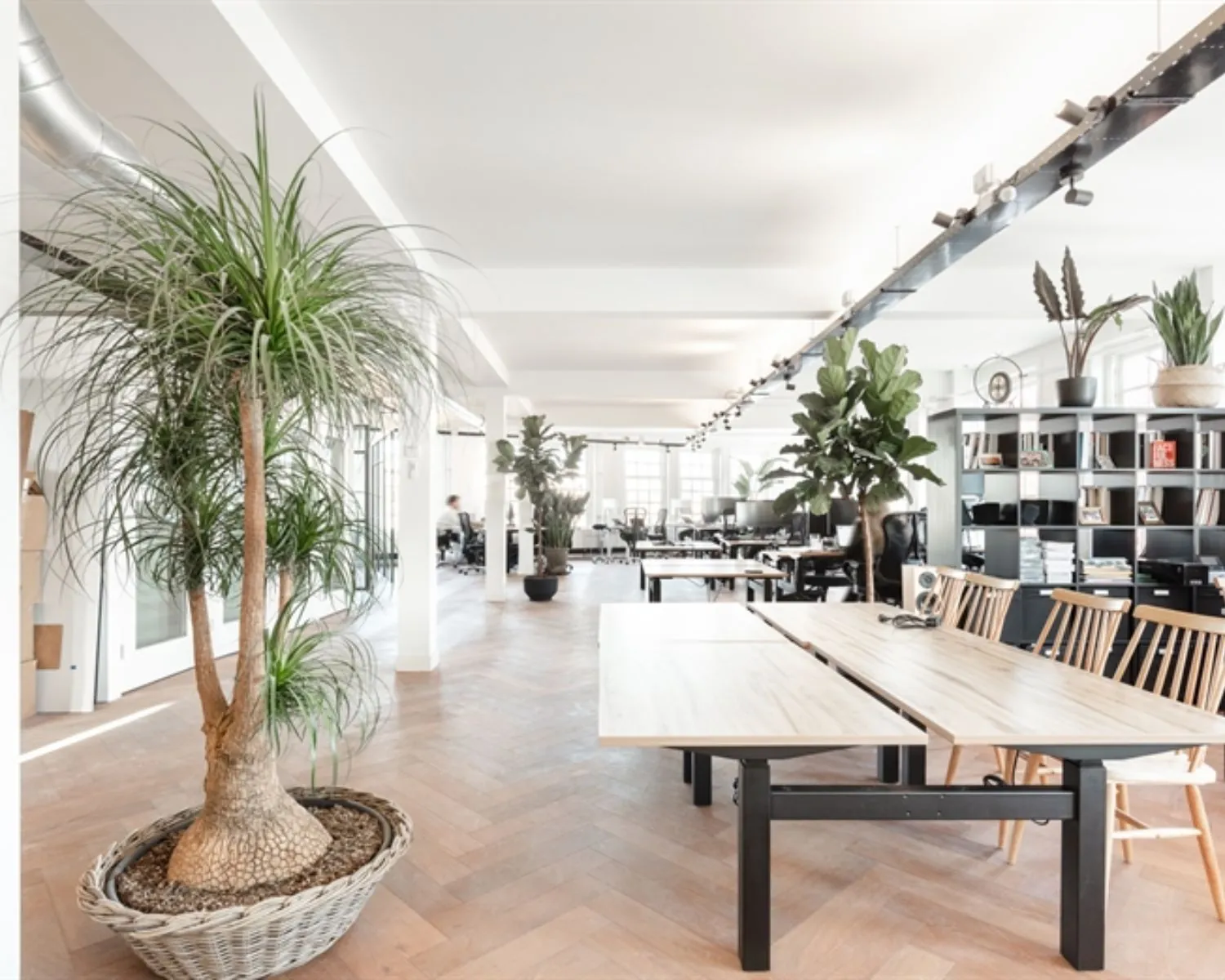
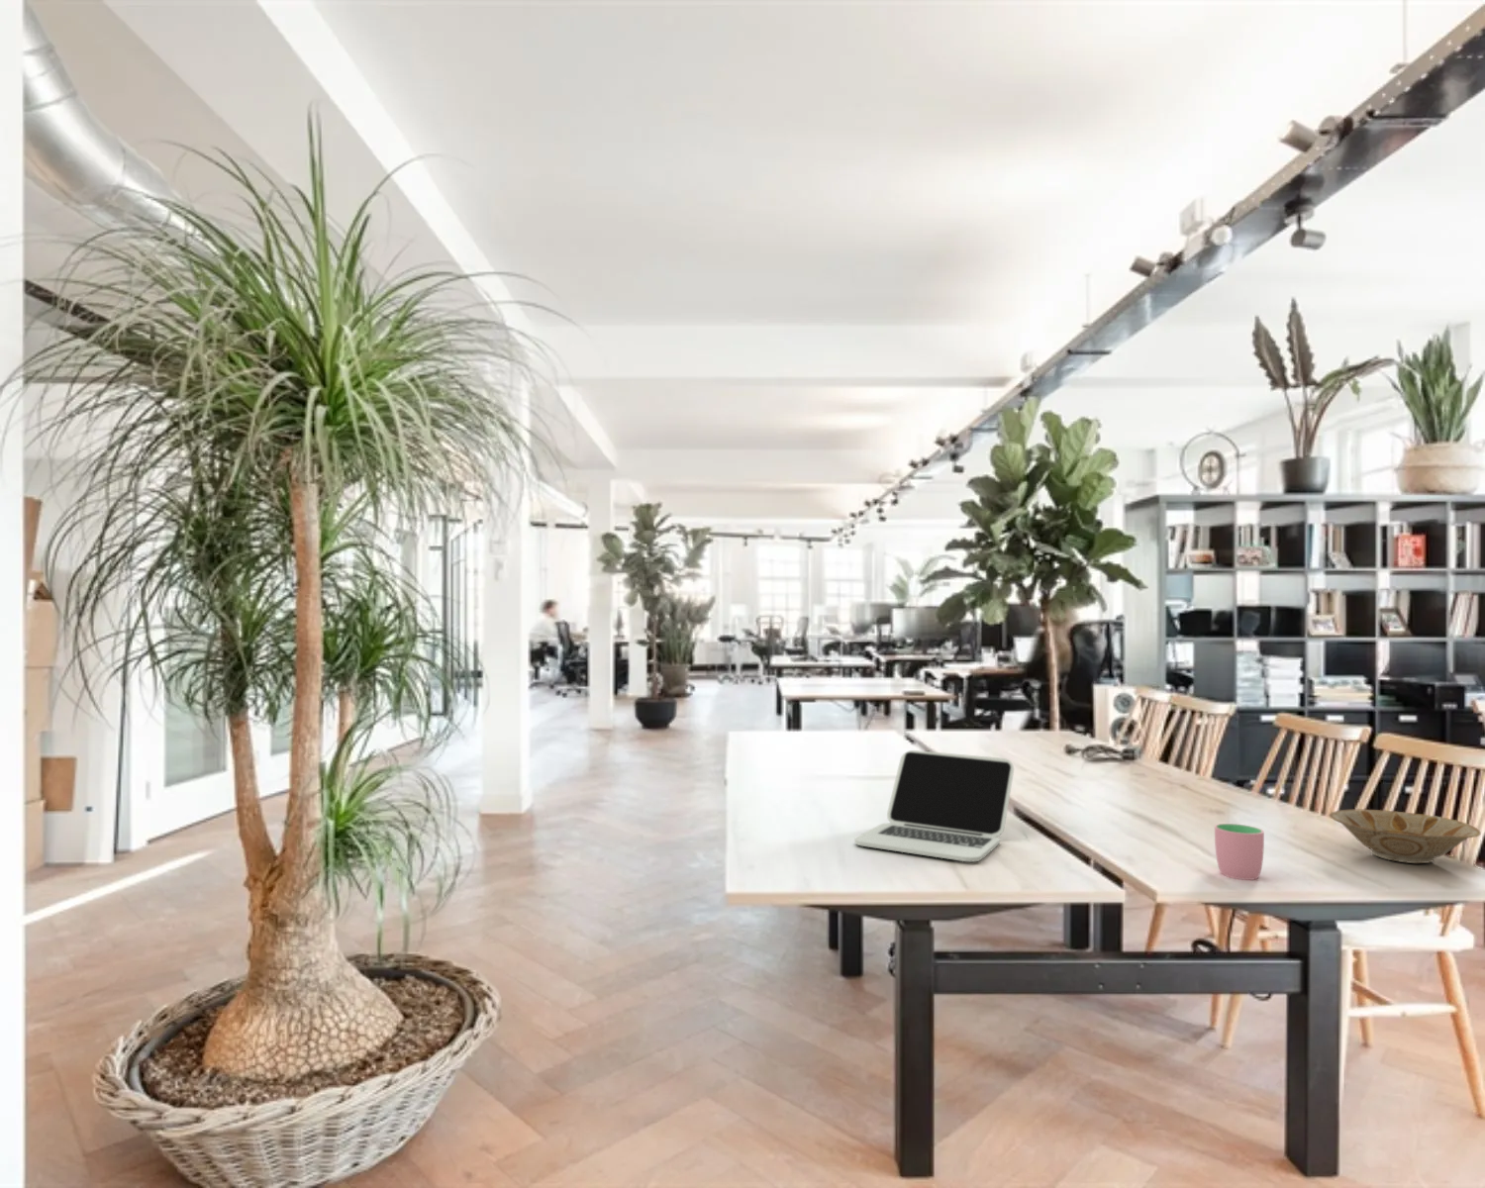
+ laptop [853,749,1015,862]
+ bowl [1329,809,1483,864]
+ cup [1213,823,1266,881]
